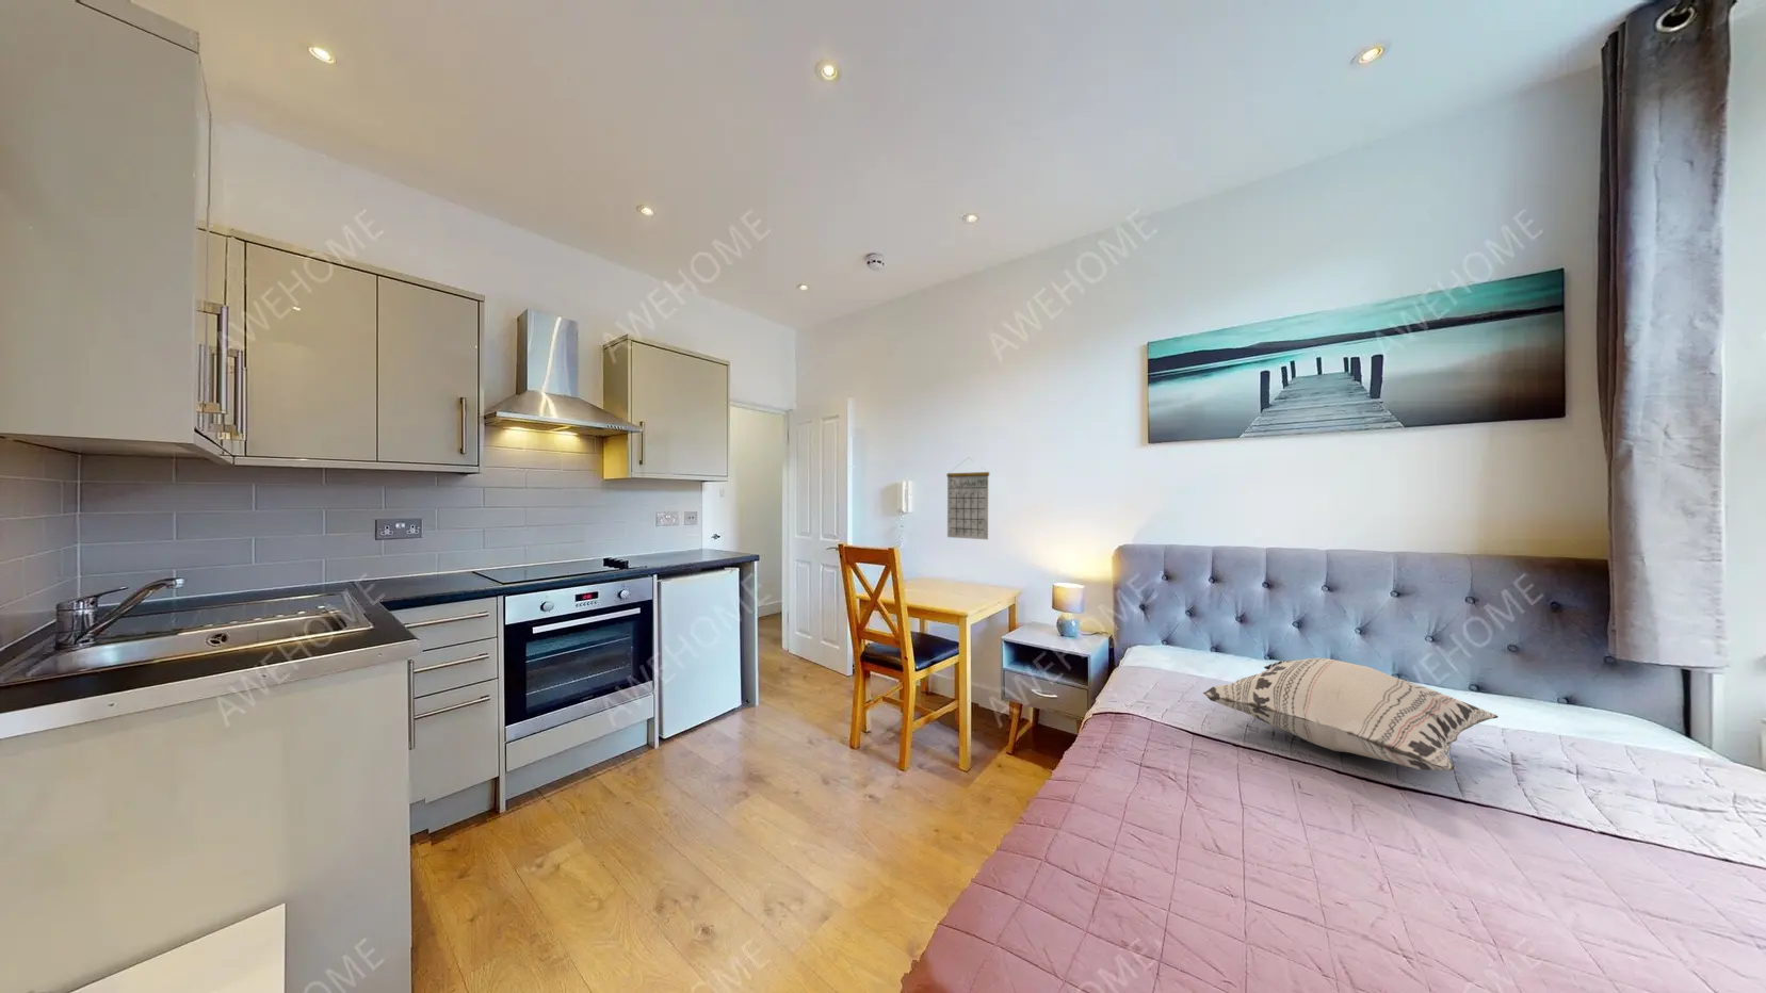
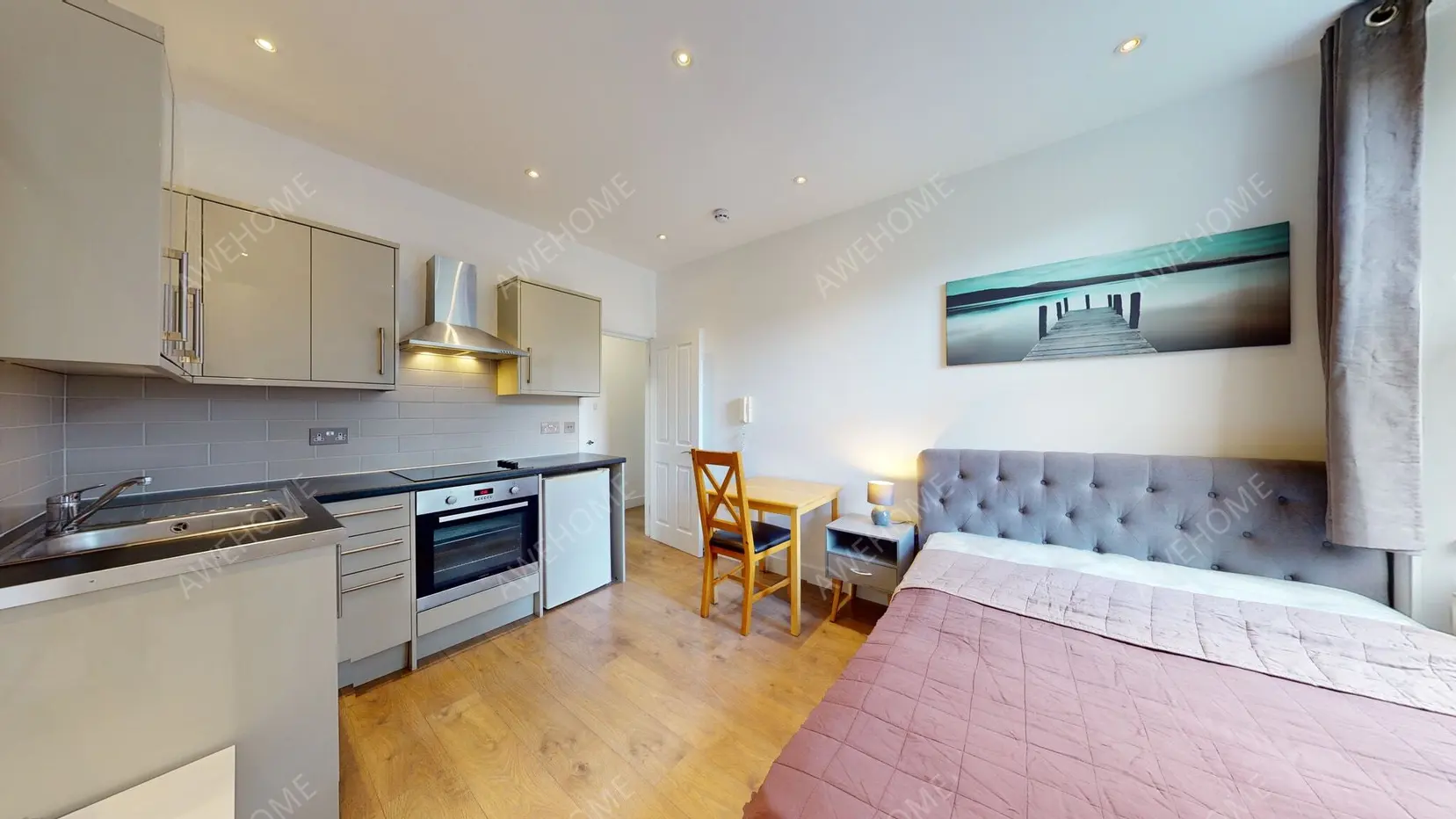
- decorative pillow [1202,656,1499,771]
- calendar [945,456,990,541]
